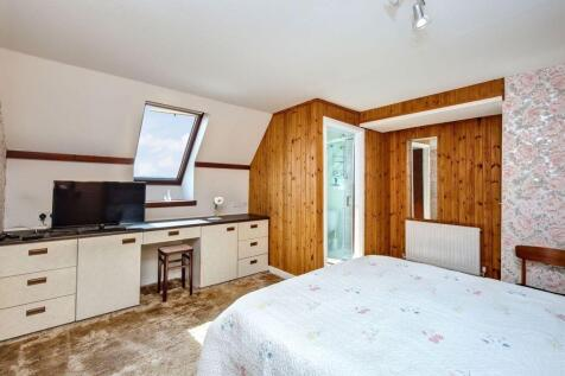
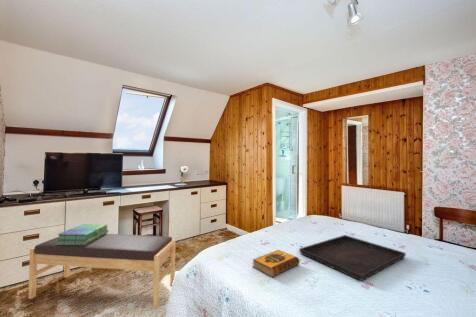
+ serving tray [298,234,407,282]
+ hardback book [252,249,301,278]
+ bench [27,233,176,310]
+ stack of books [56,223,109,245]
